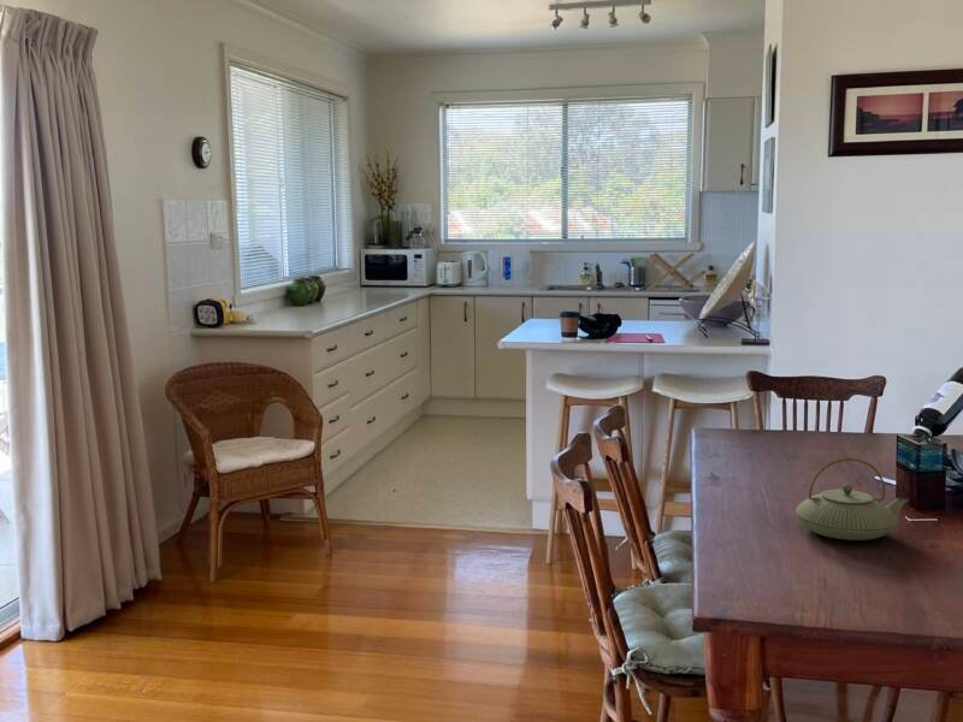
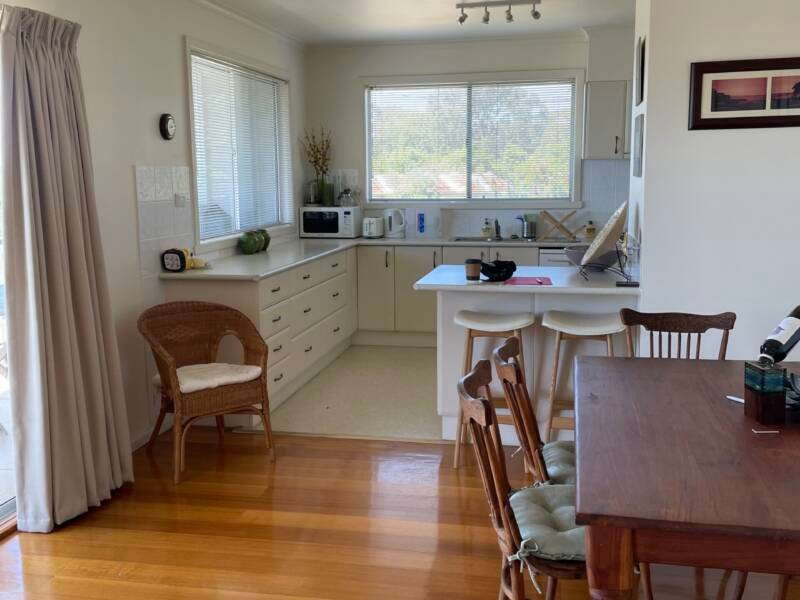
- teapot [794,457,910,542]
